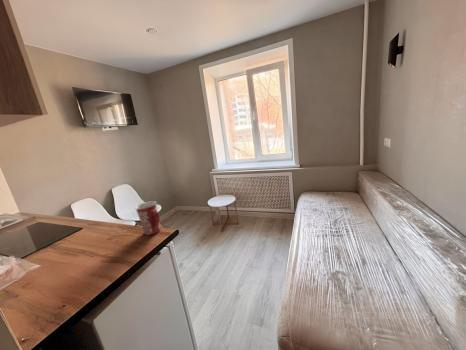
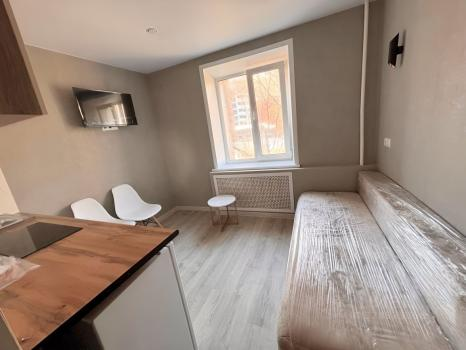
- mug [134,200,162,236]
